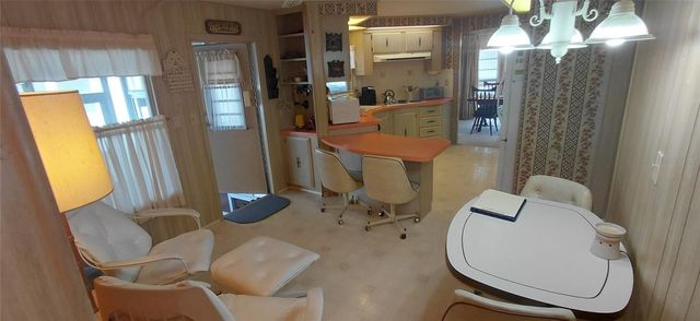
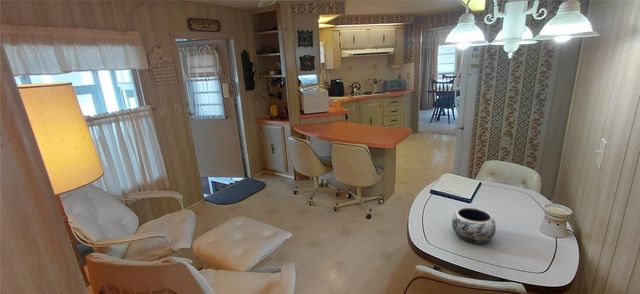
+ decorative bowl [451,207,497,245]
